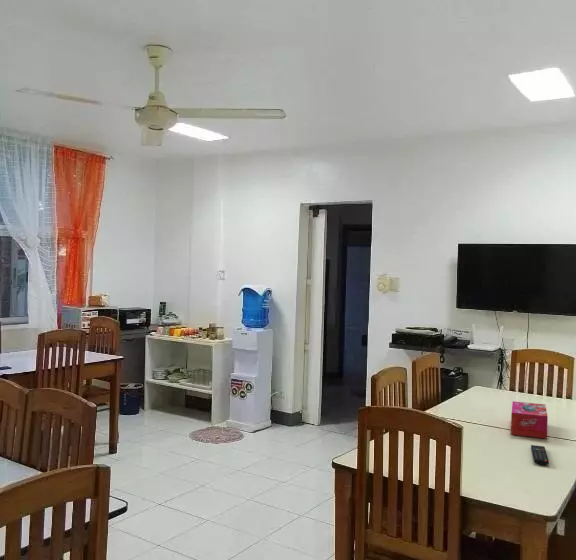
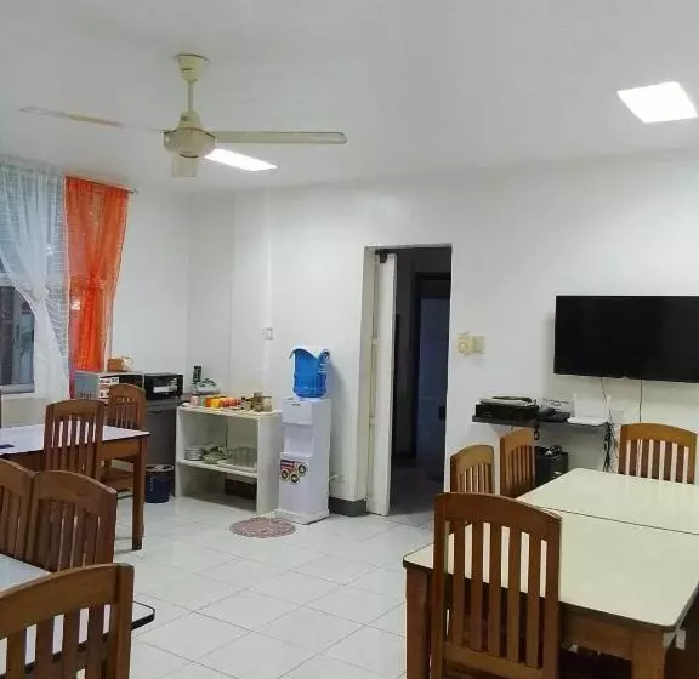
- remote control [530,444,550,466]
- tissue box [510,400,549,439]
